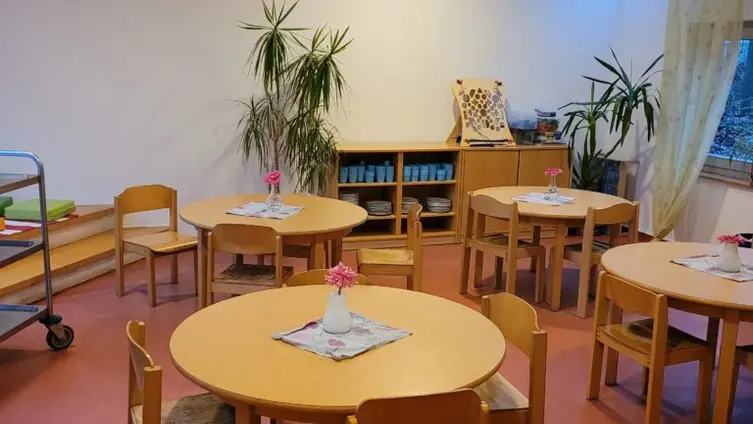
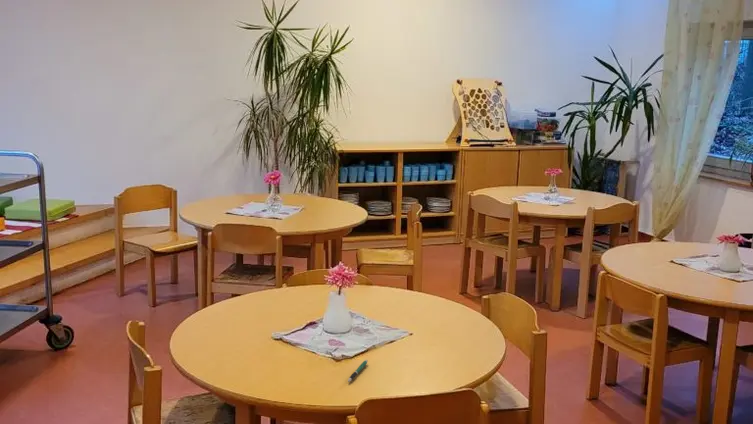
+ pen [347,359,369,383]
